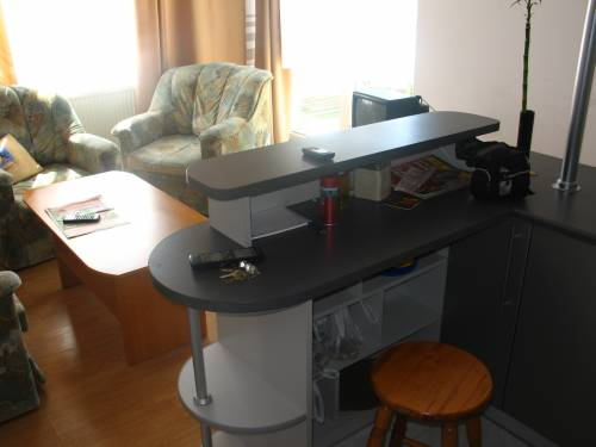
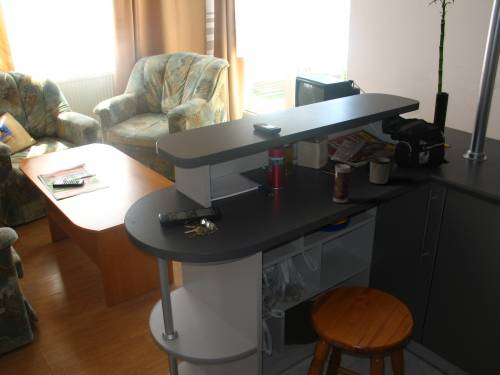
+ beverage can [332,163,351,204]
+ mug [366,156,392,185]
